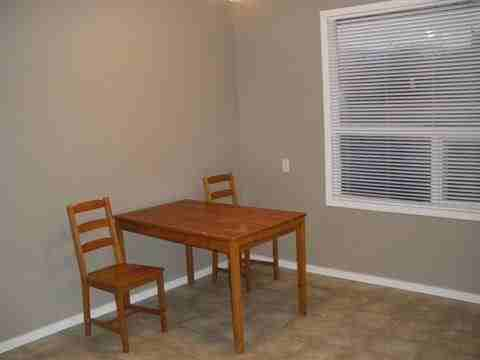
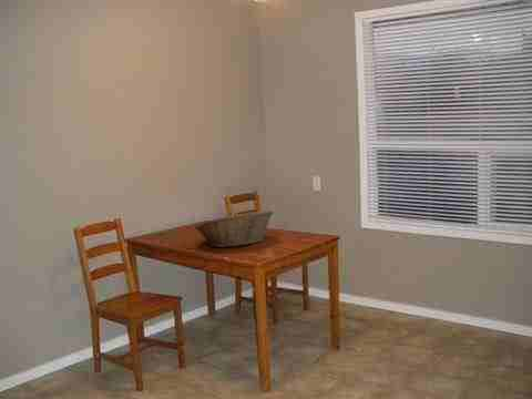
+ fruit basket [194,208,275,248]
